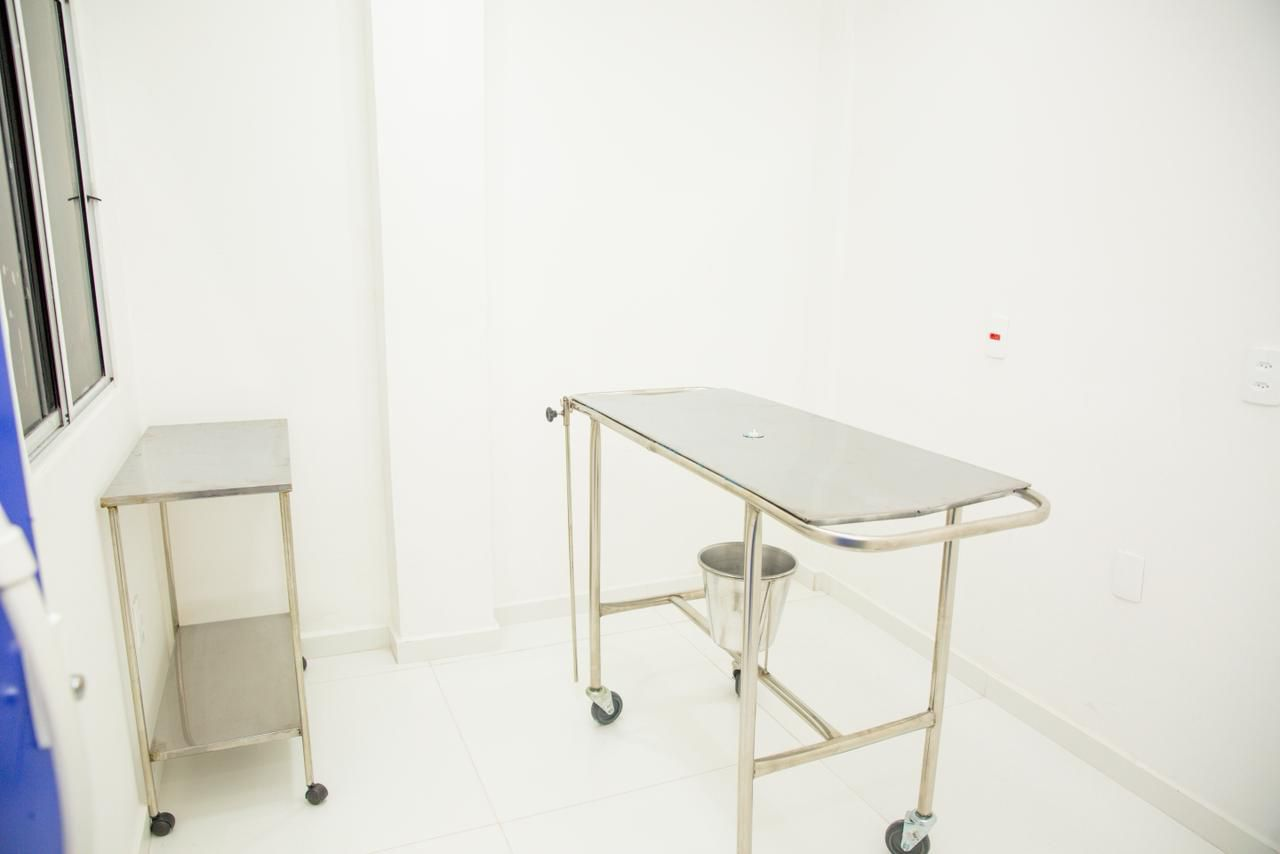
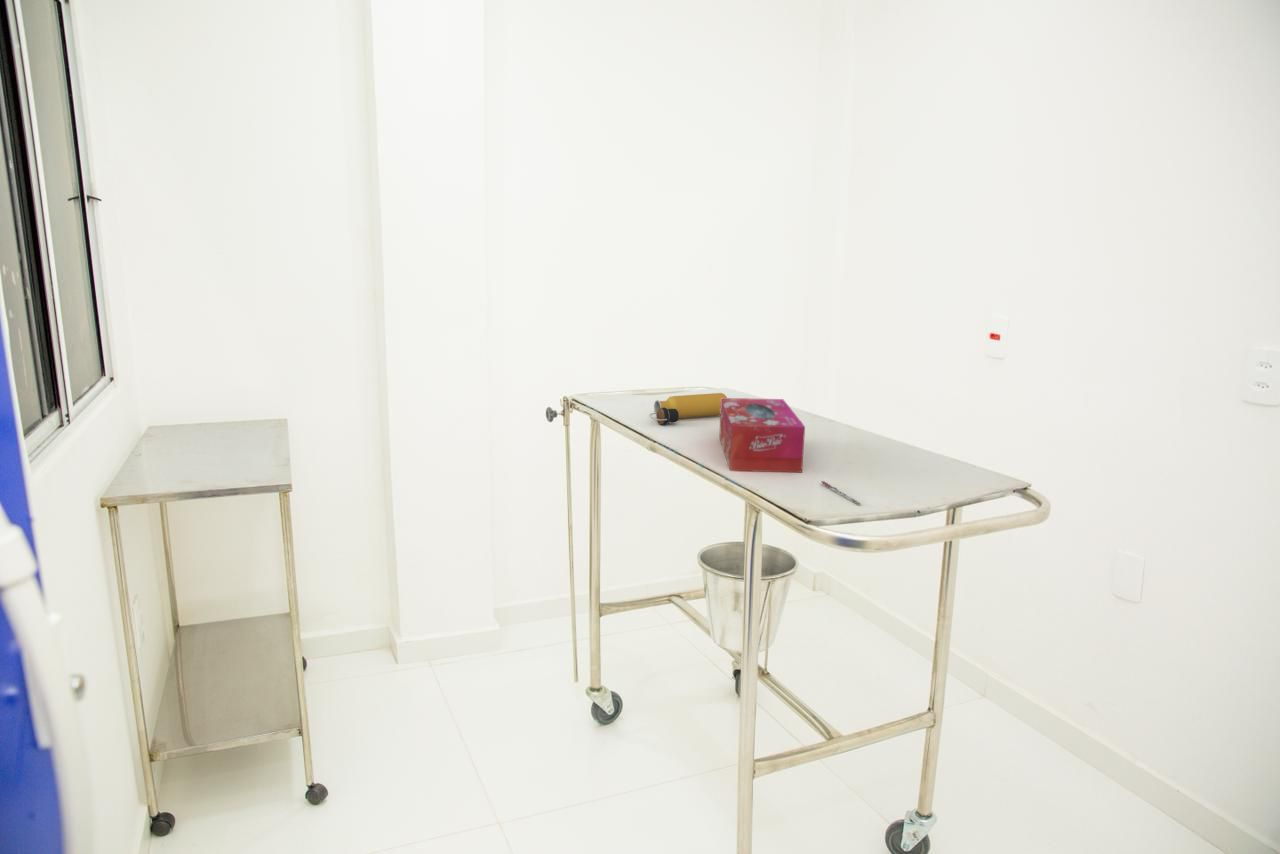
+ water bottle [648,392,728,426]
+ pen [821,480,862,505]
+ tissue box [718,397,806,473]
